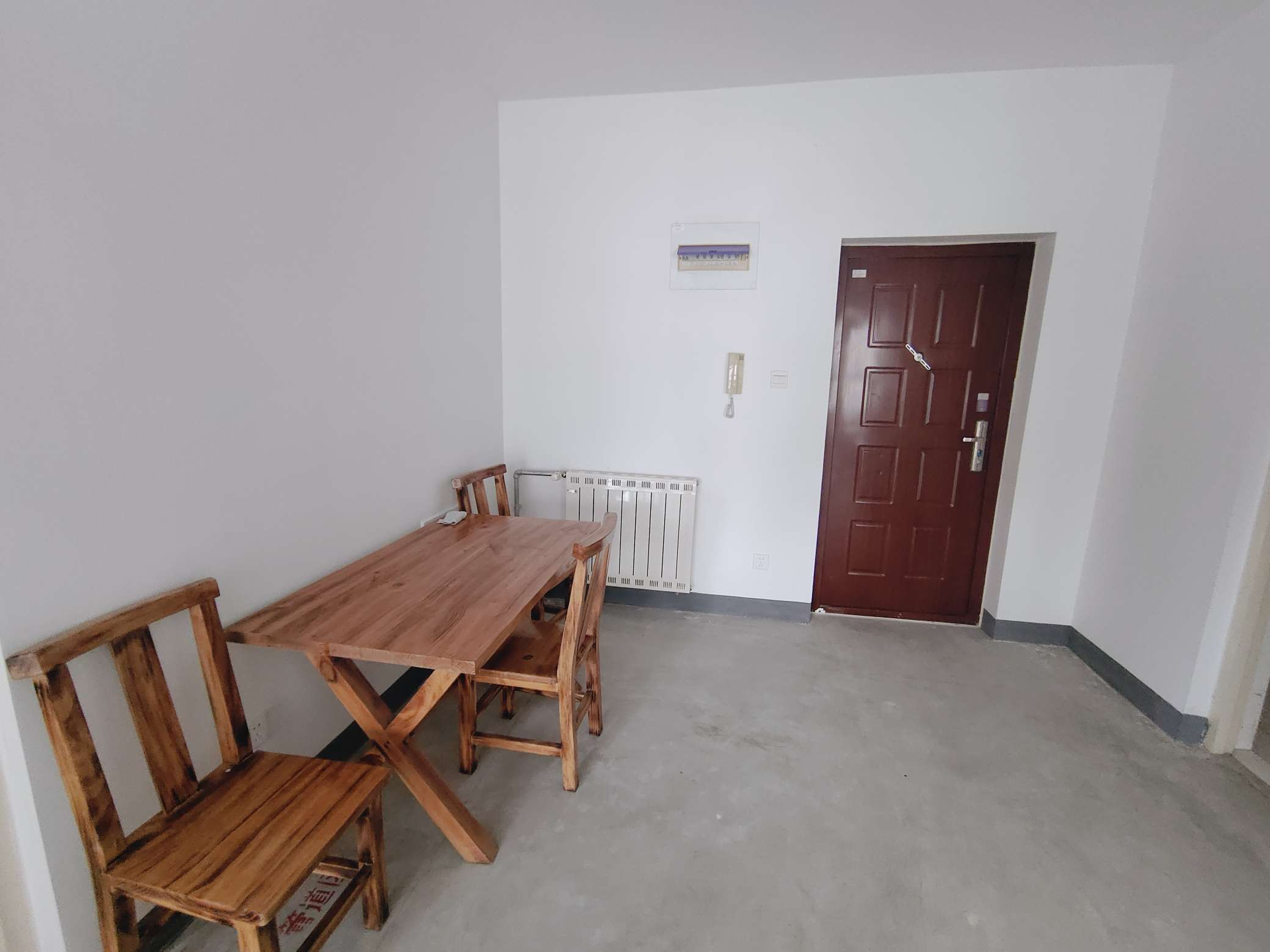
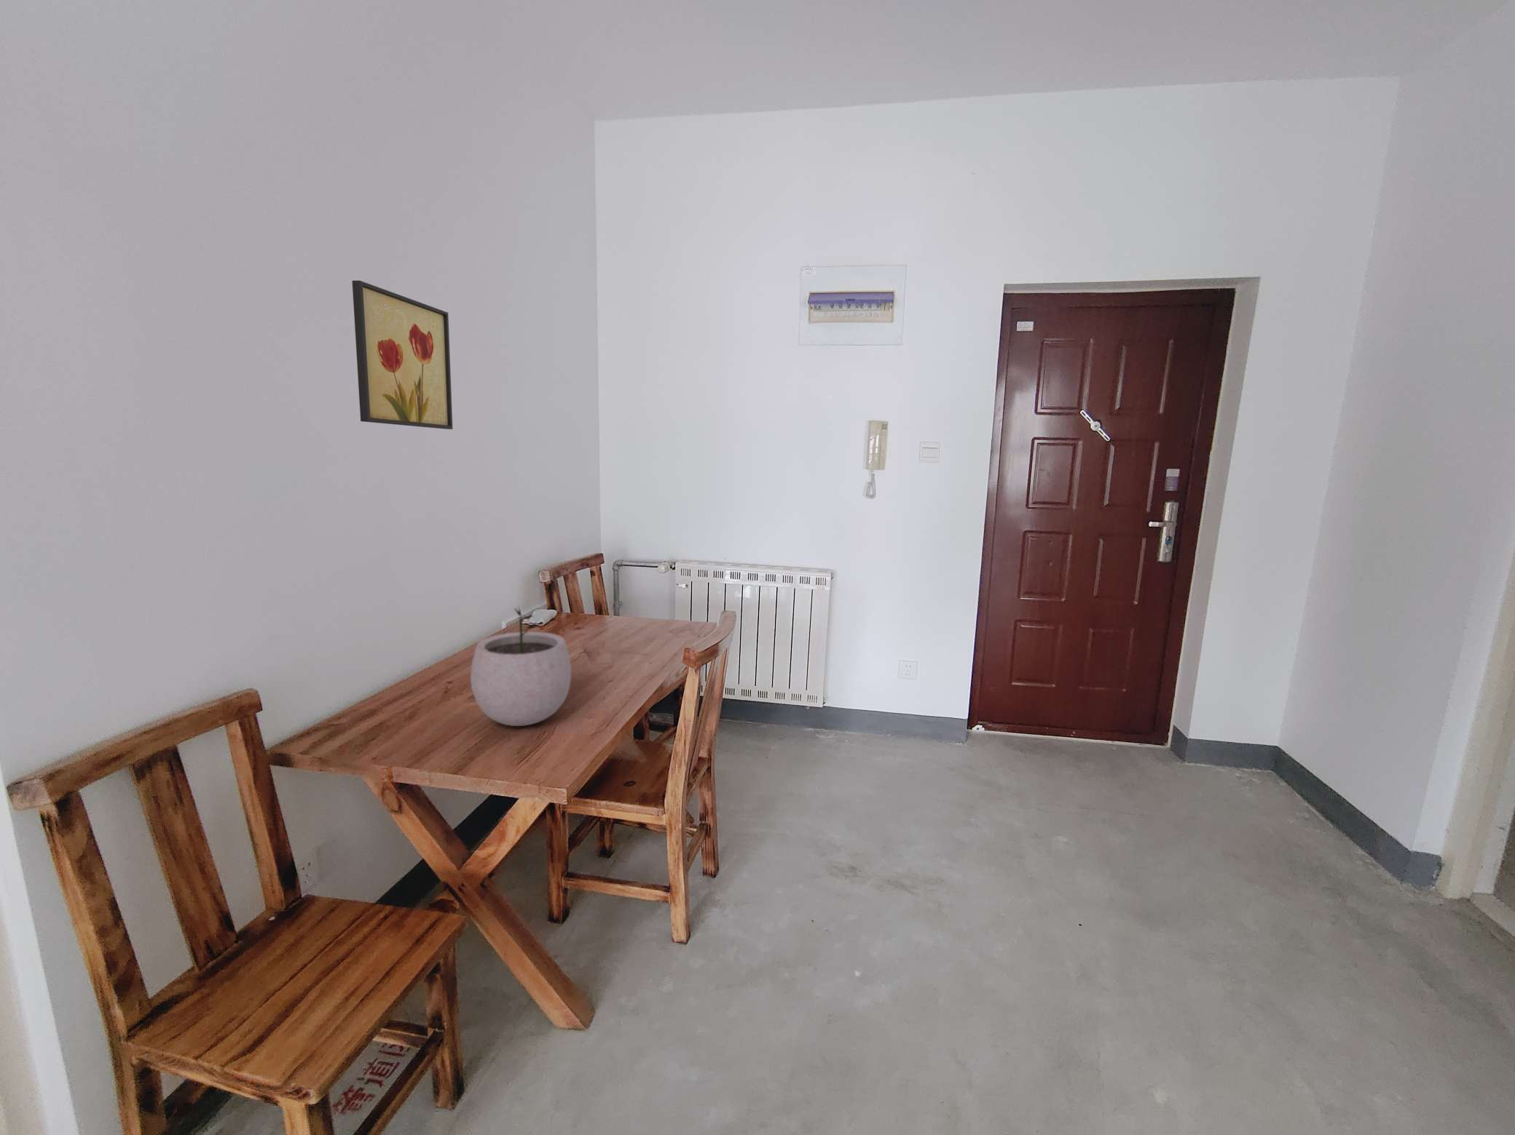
+ plant pot [470,606,571,727]
+ wall art [351,279,453,430]
